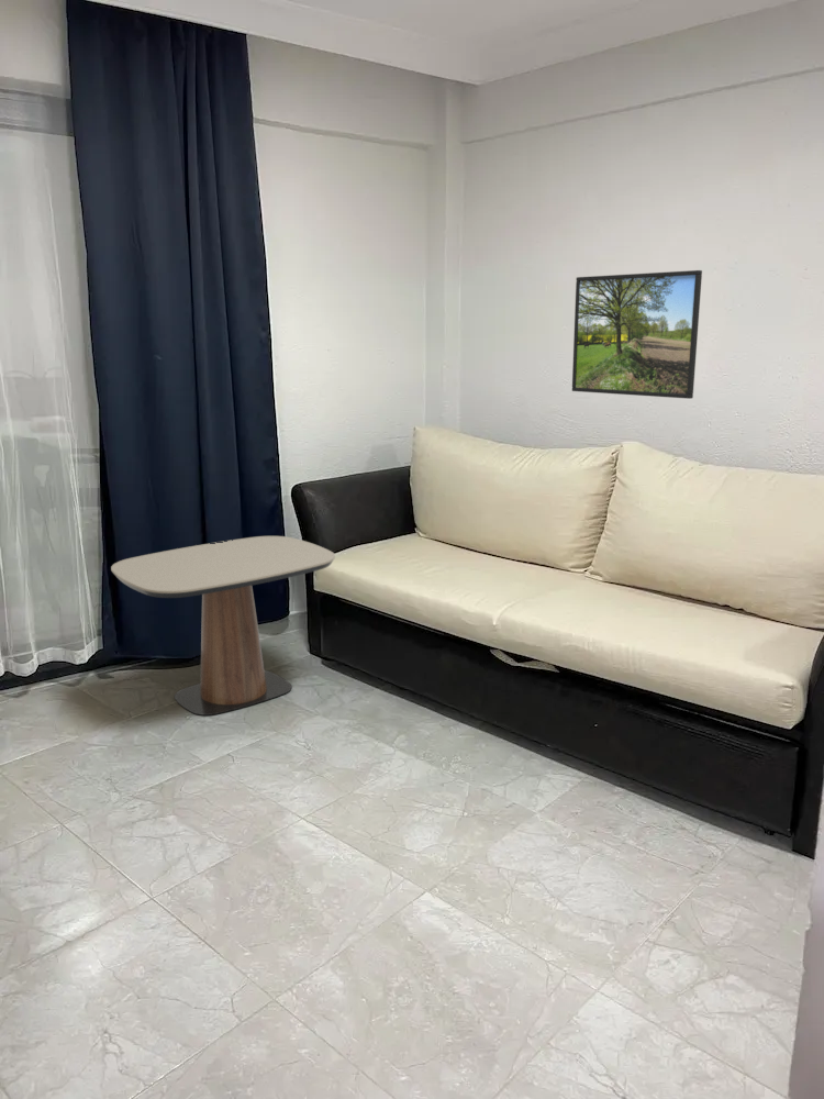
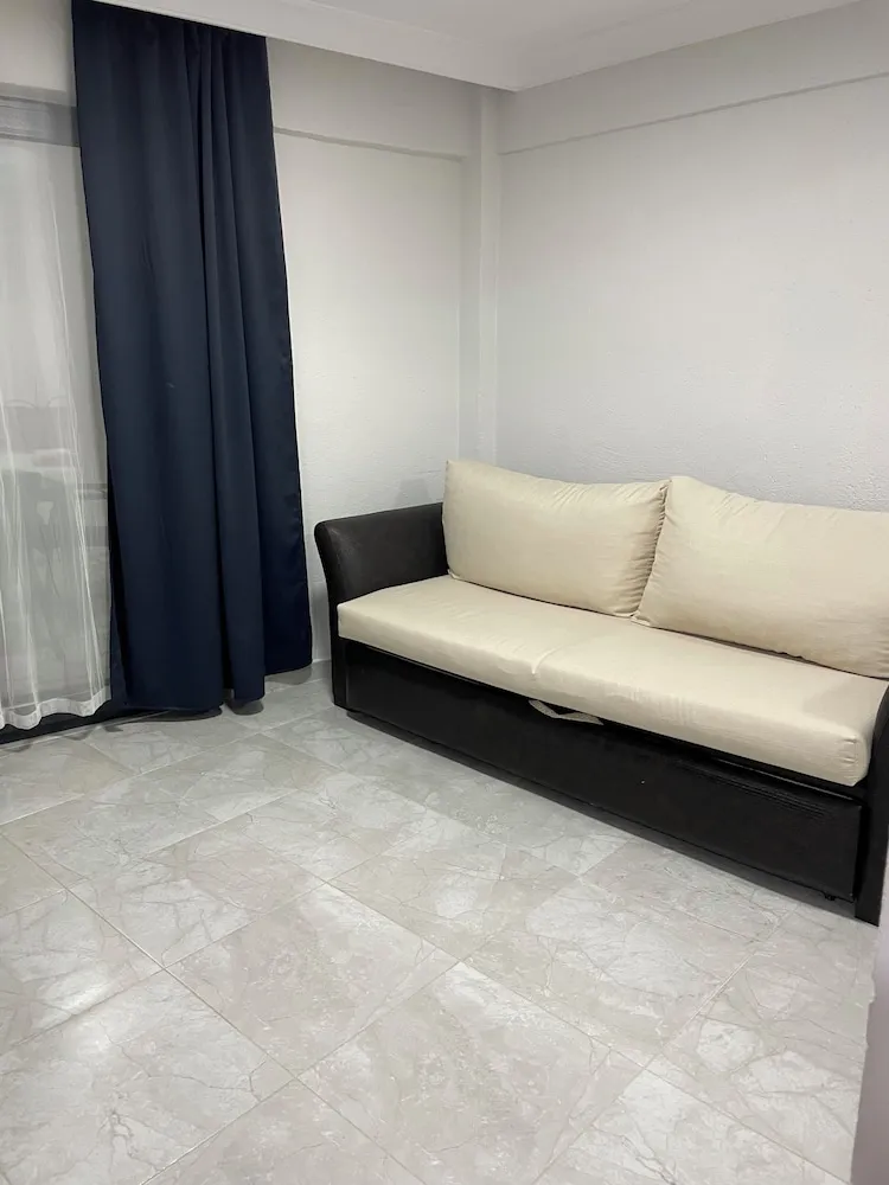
- side table [110,535,336,717]
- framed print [571,269,703,400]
